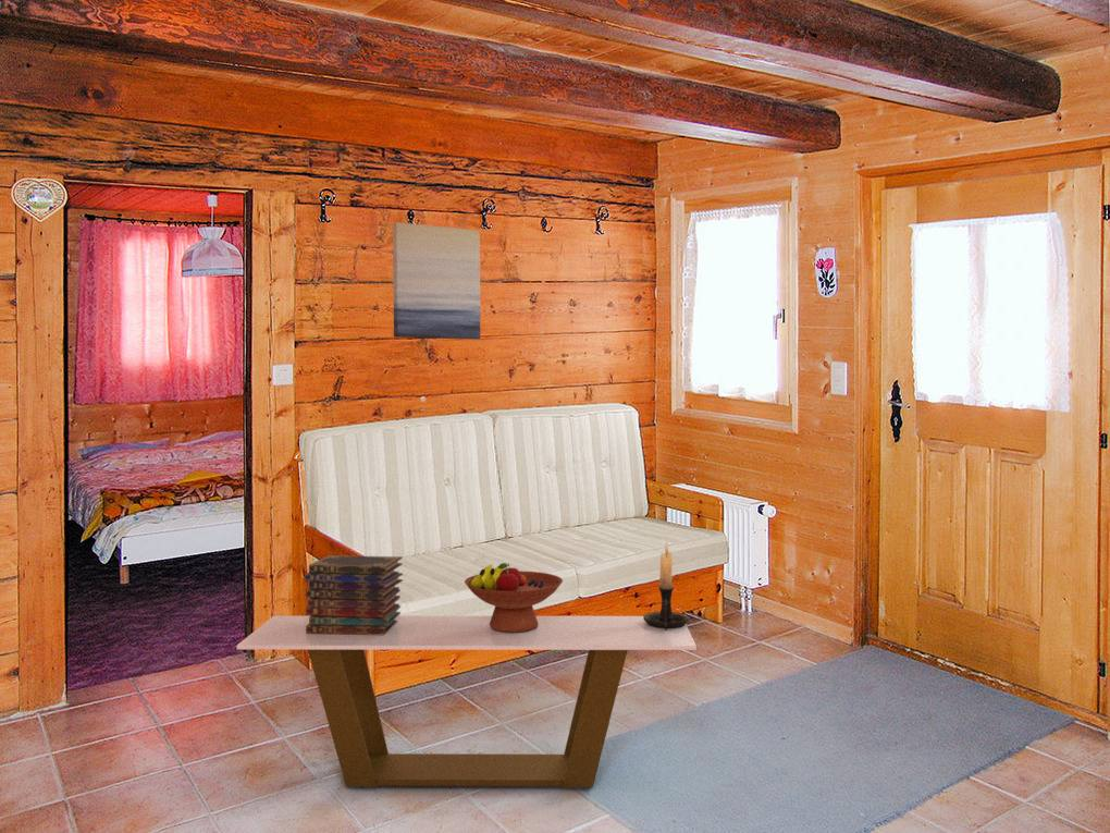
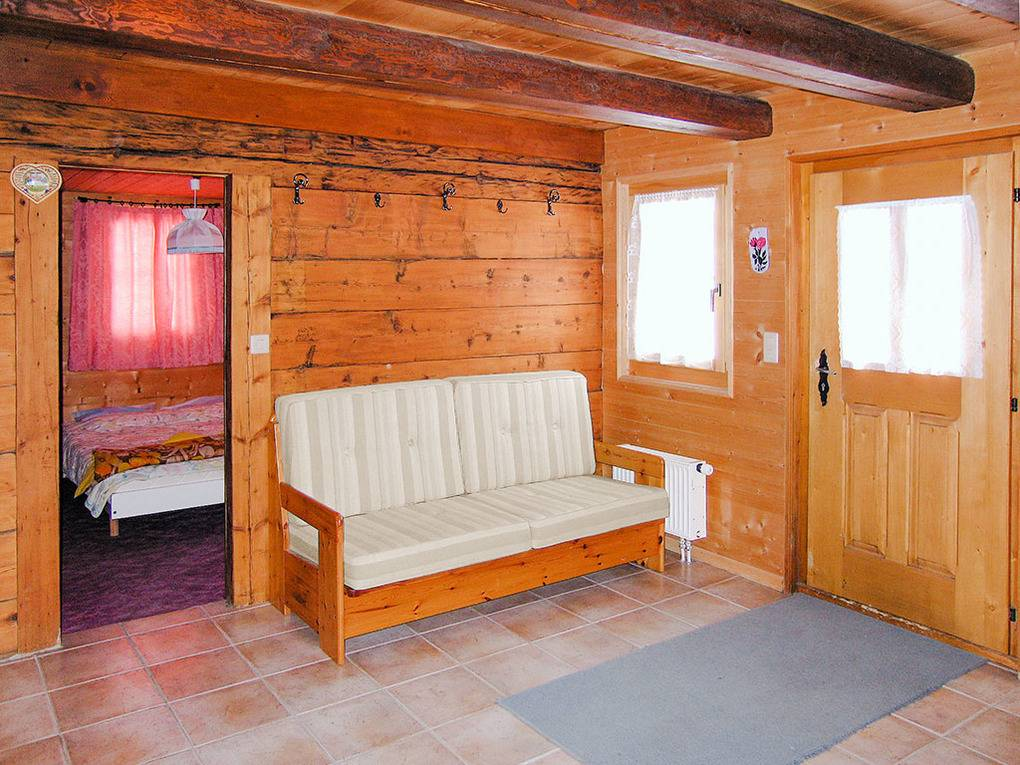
- wall art [392,221,481,341]
- book stack [304,554,404,635]
- coffee table [236,615,698,789]
- fruit bowl [464,562,564,633]
- candle holder [643,539,690,630]
